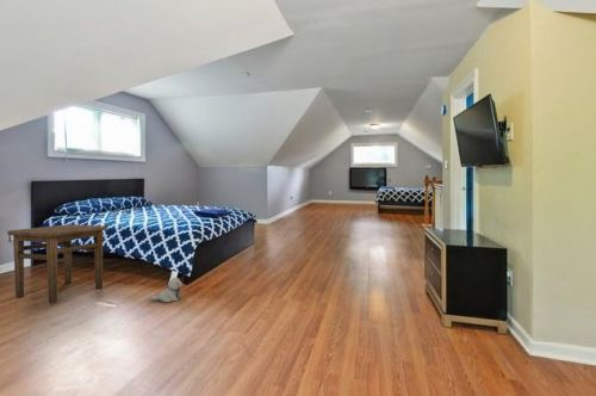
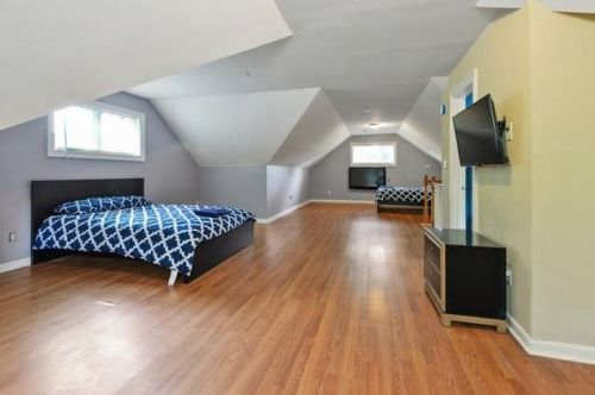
- plush toy [149,277,184,303]
- side table [6,223,108,305]
